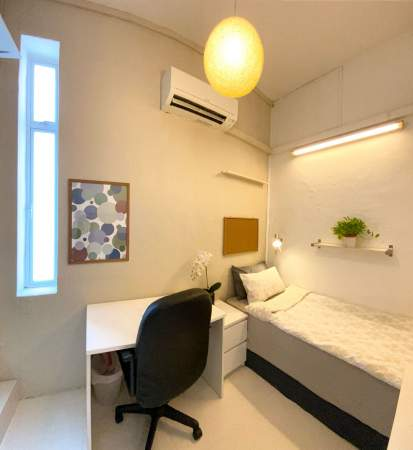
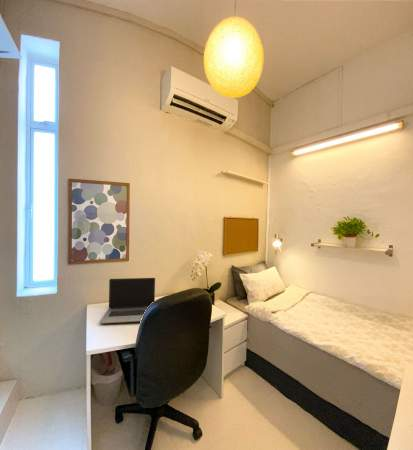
+ laptop computer [99,277,156,325]
